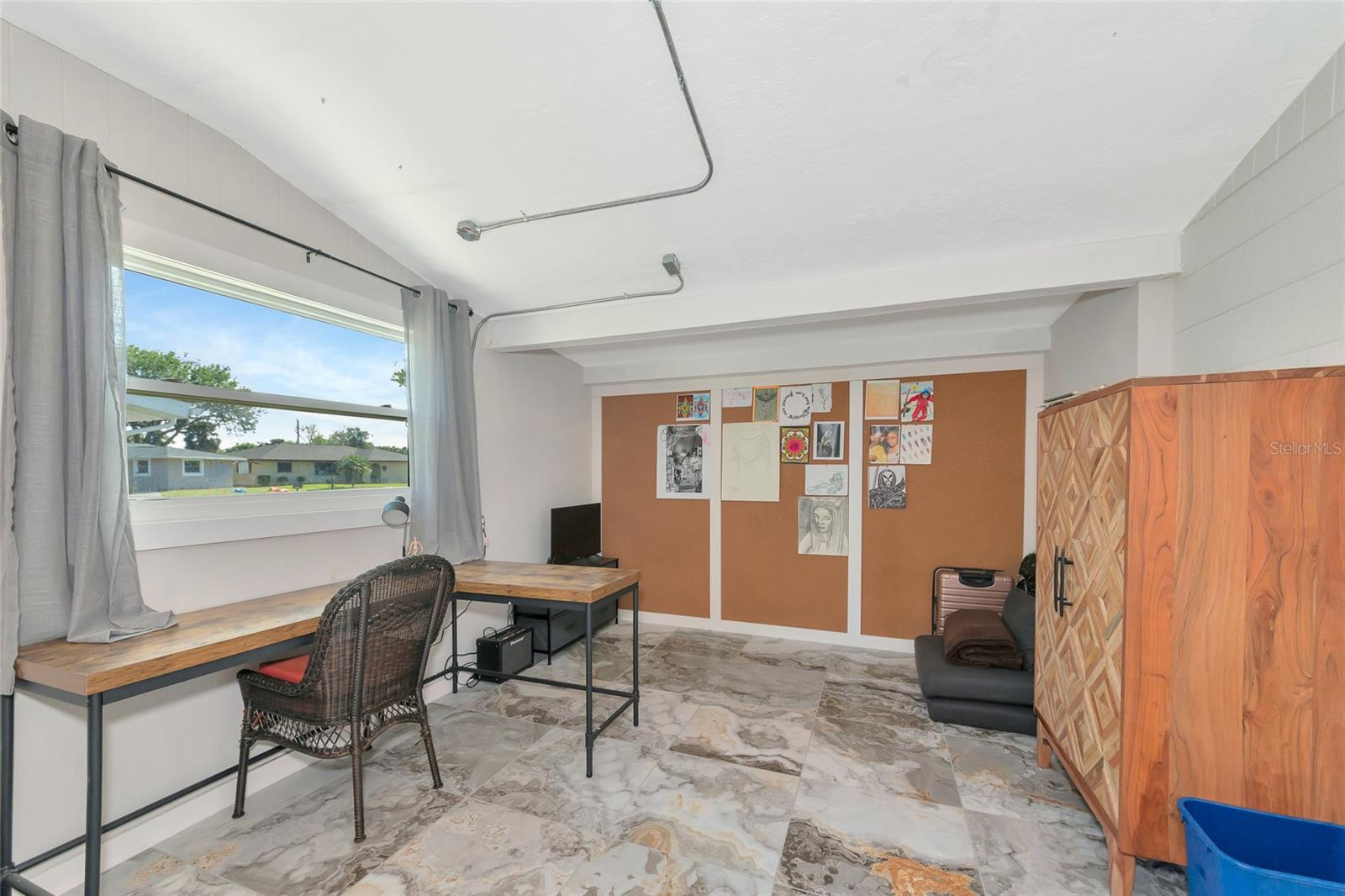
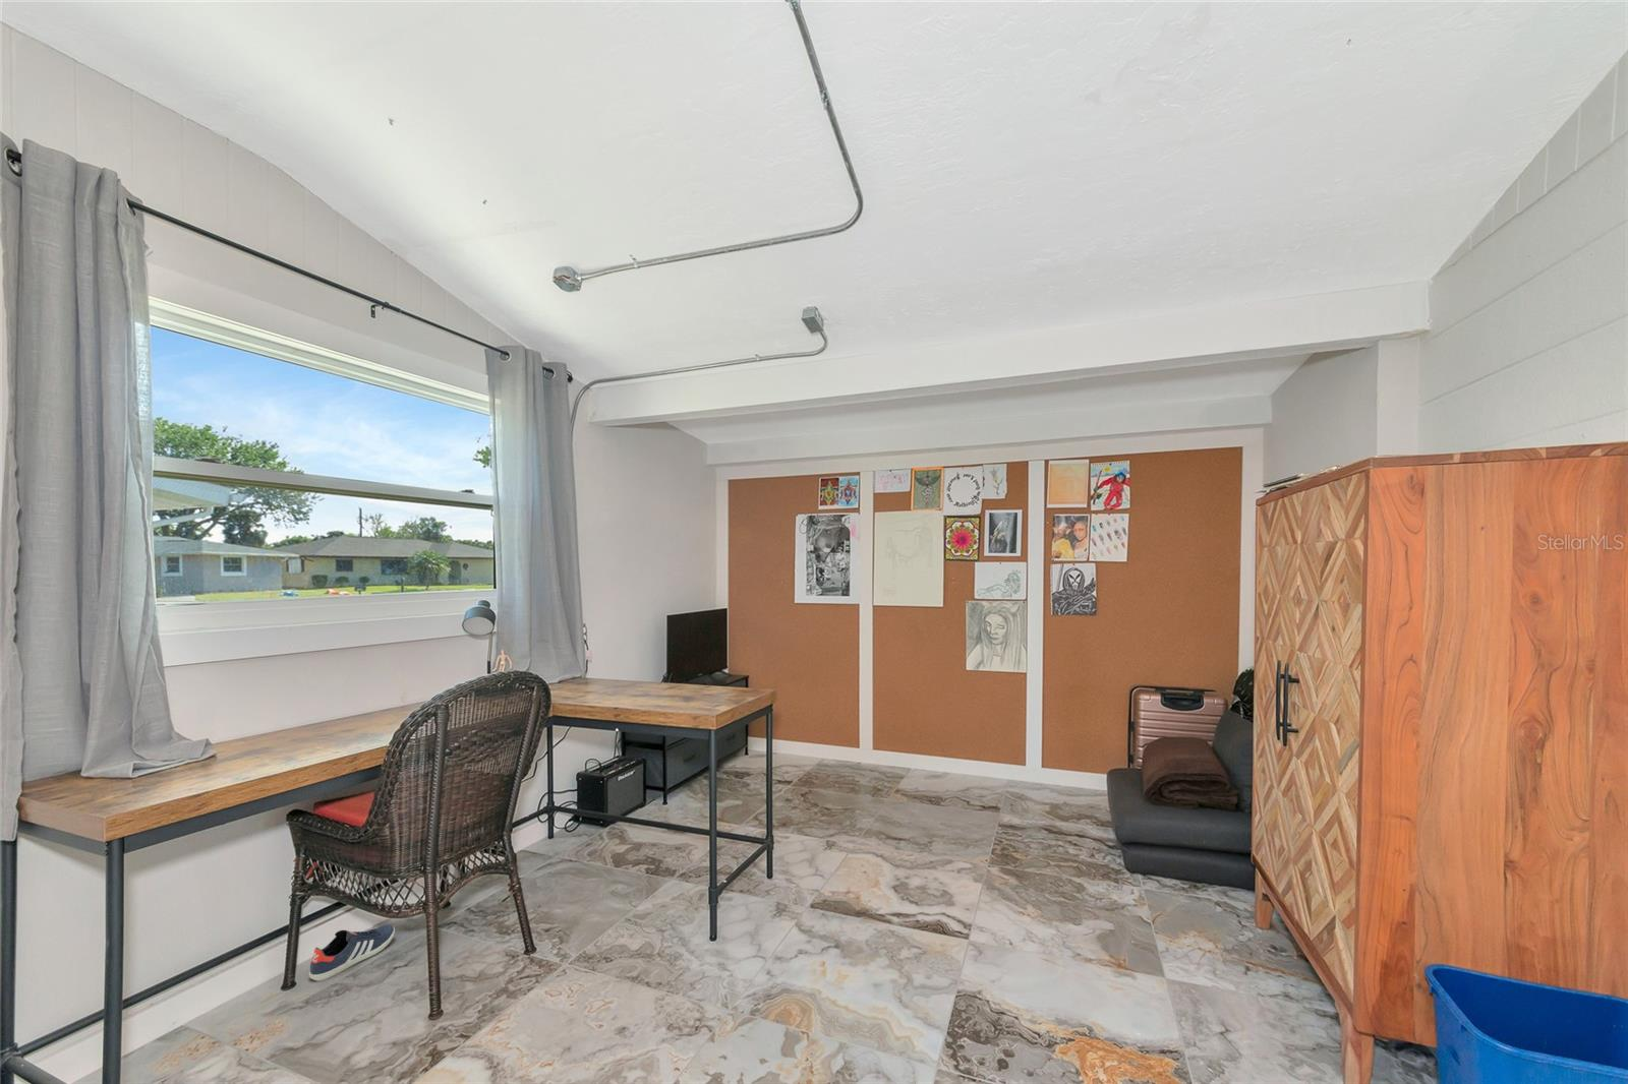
+ sneaker [309,923,396,982]
